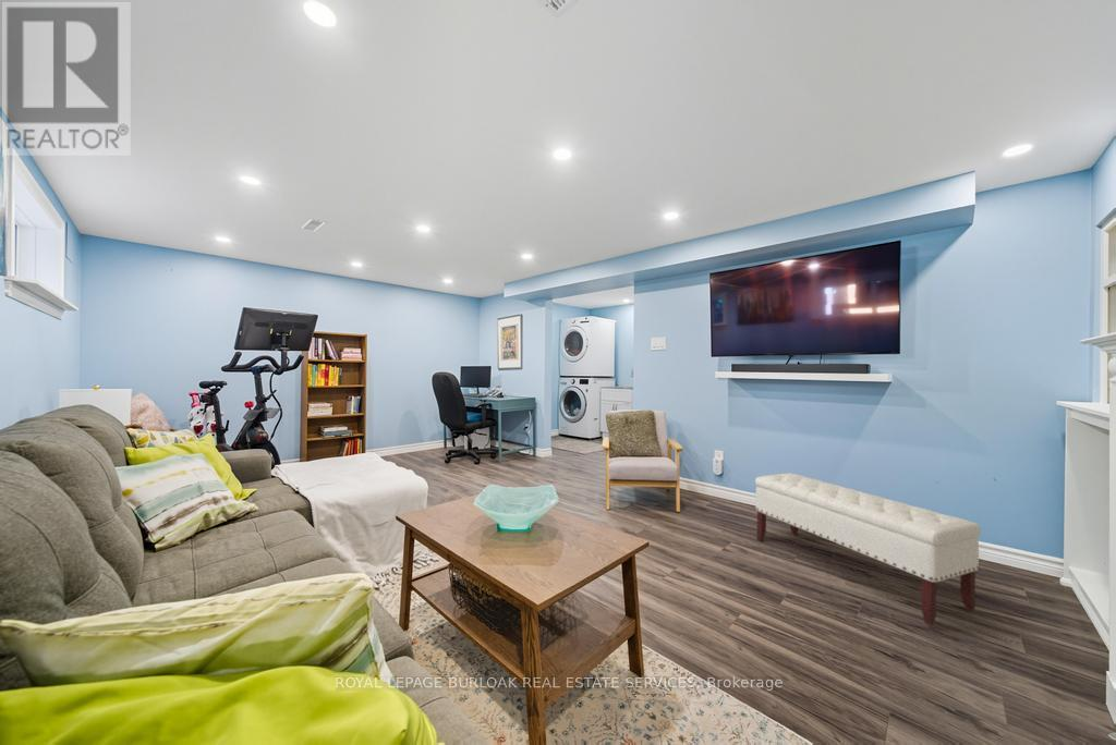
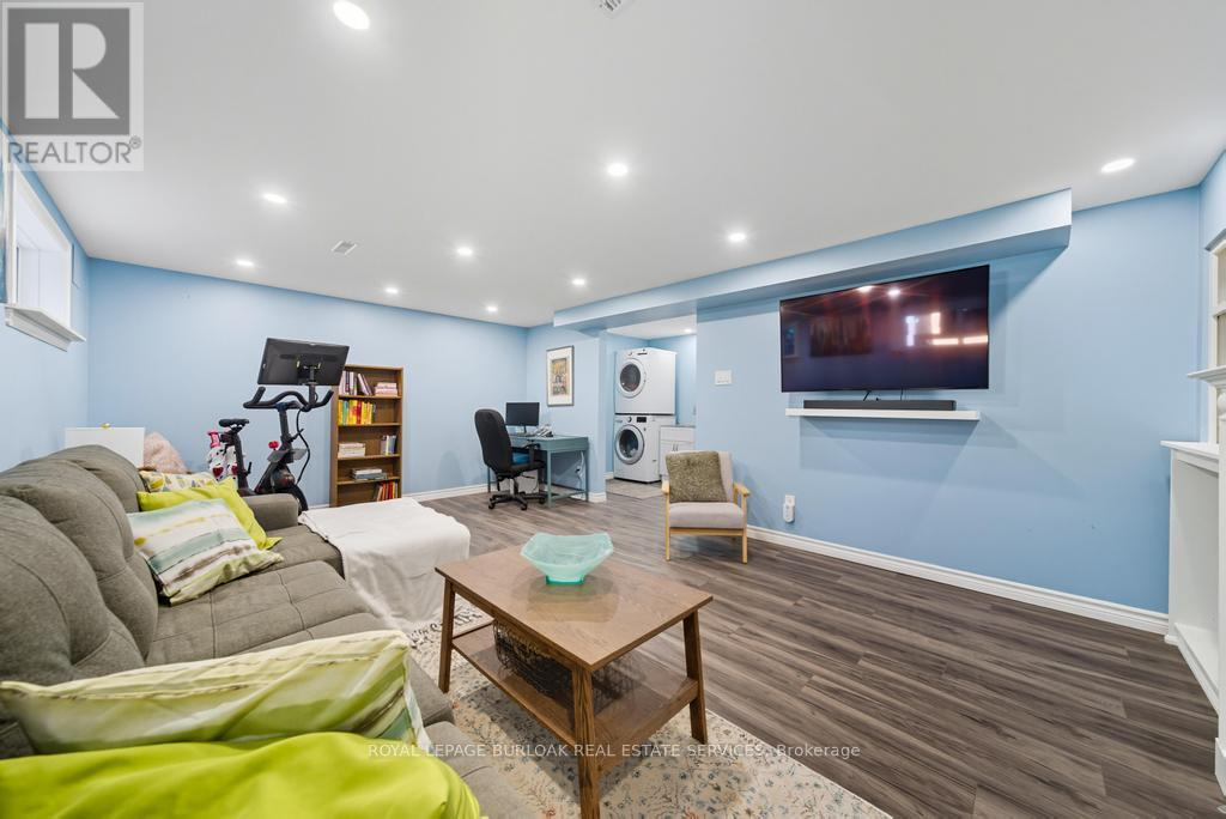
- bench [754,472,982,627]
